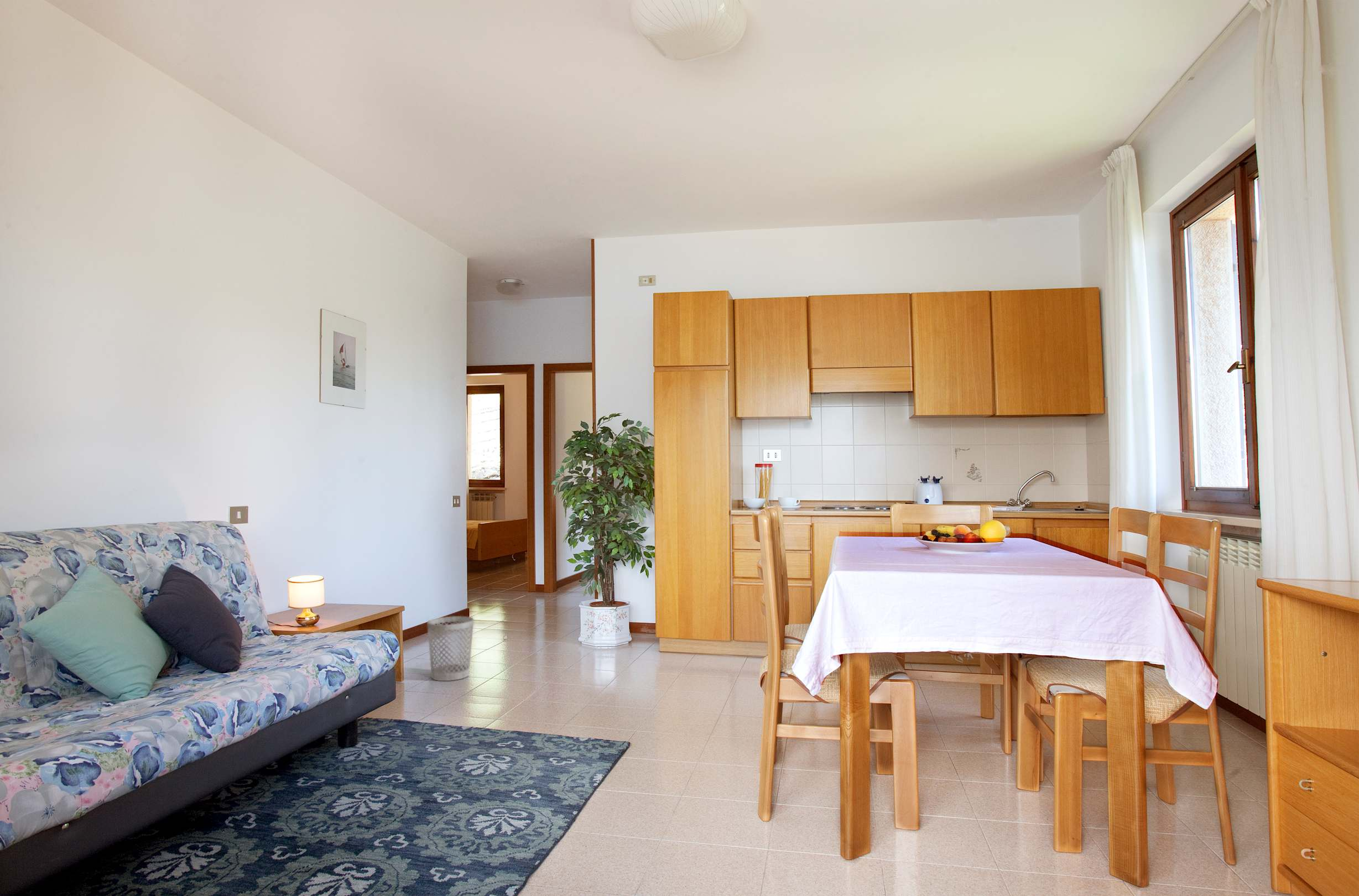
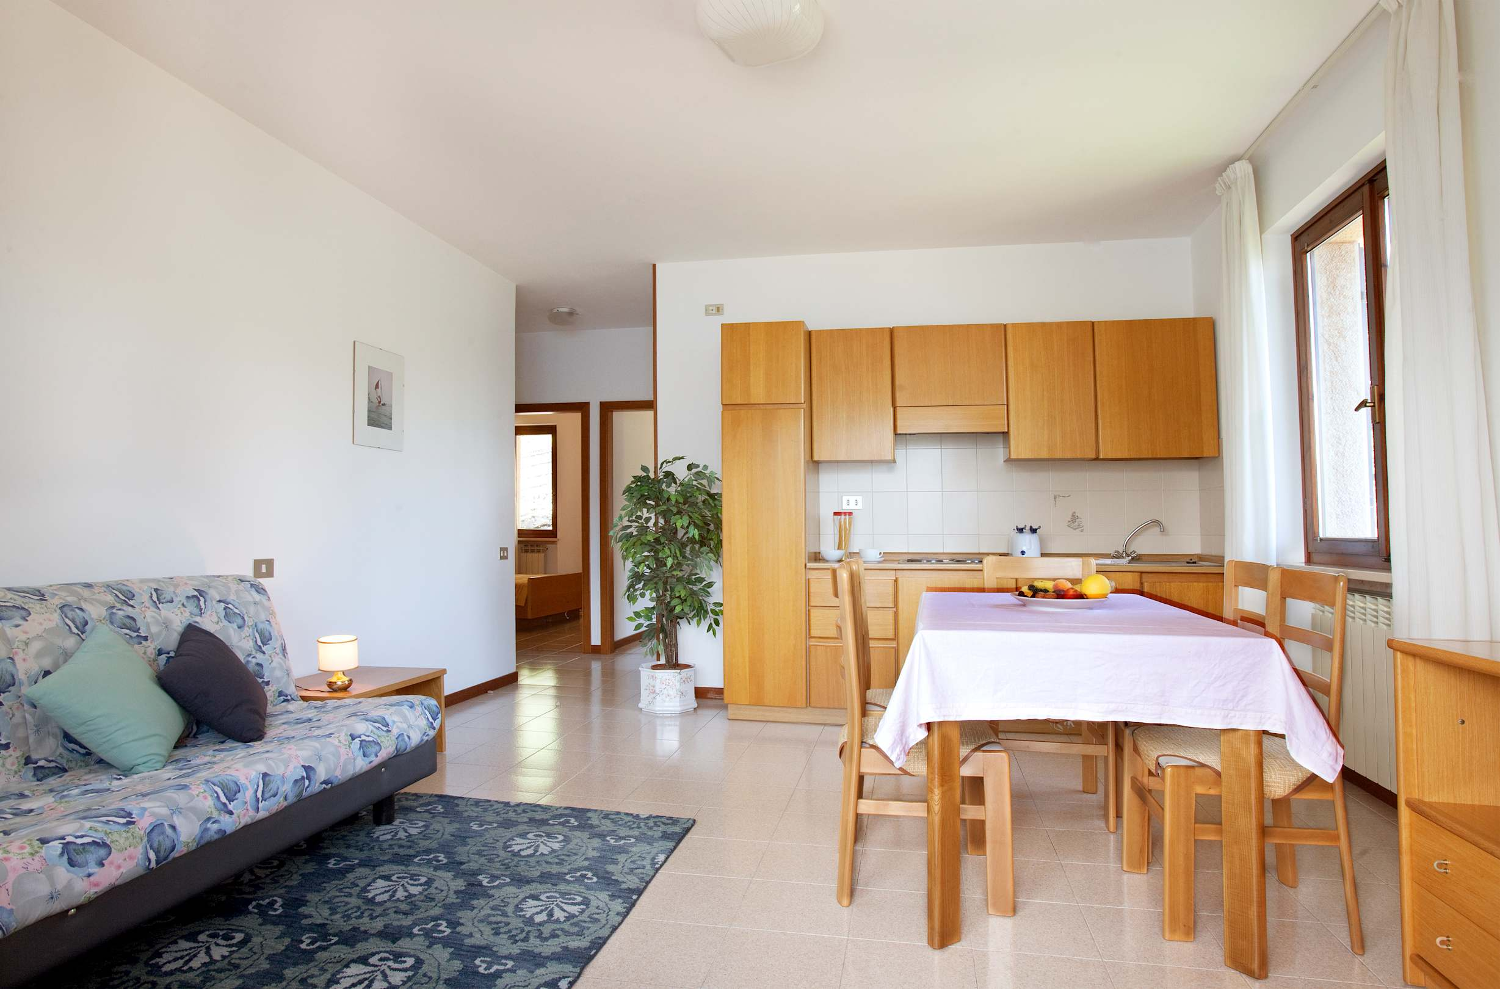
- wastebasket [426,616,474,681]
